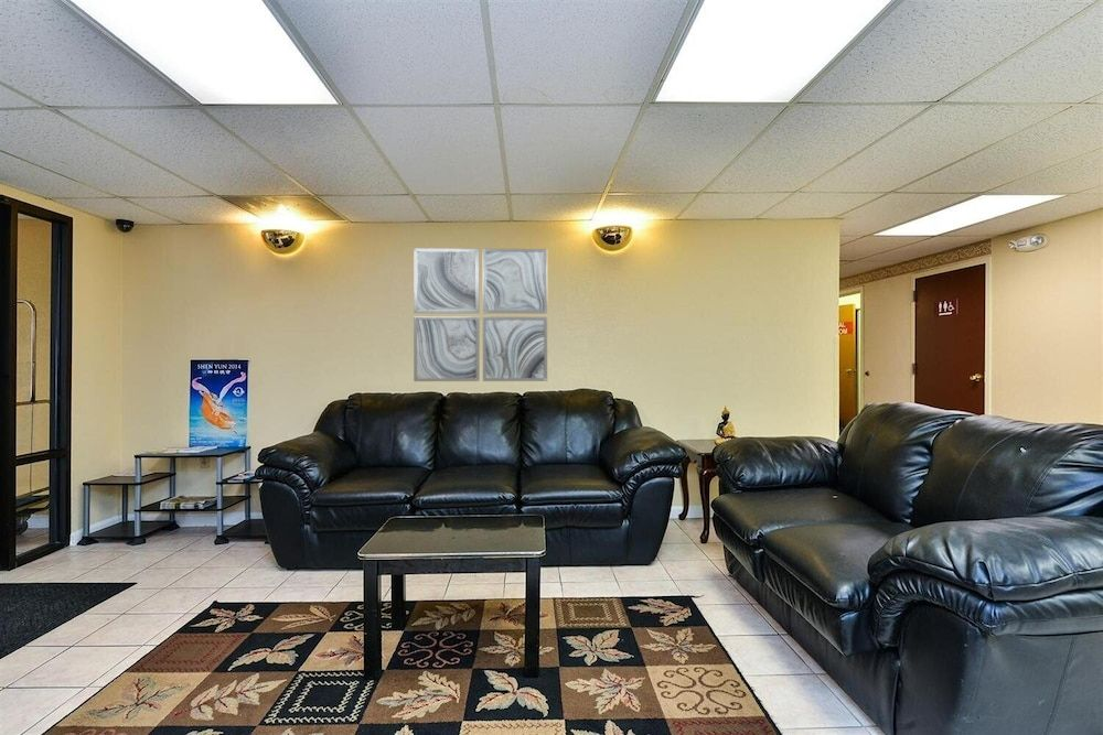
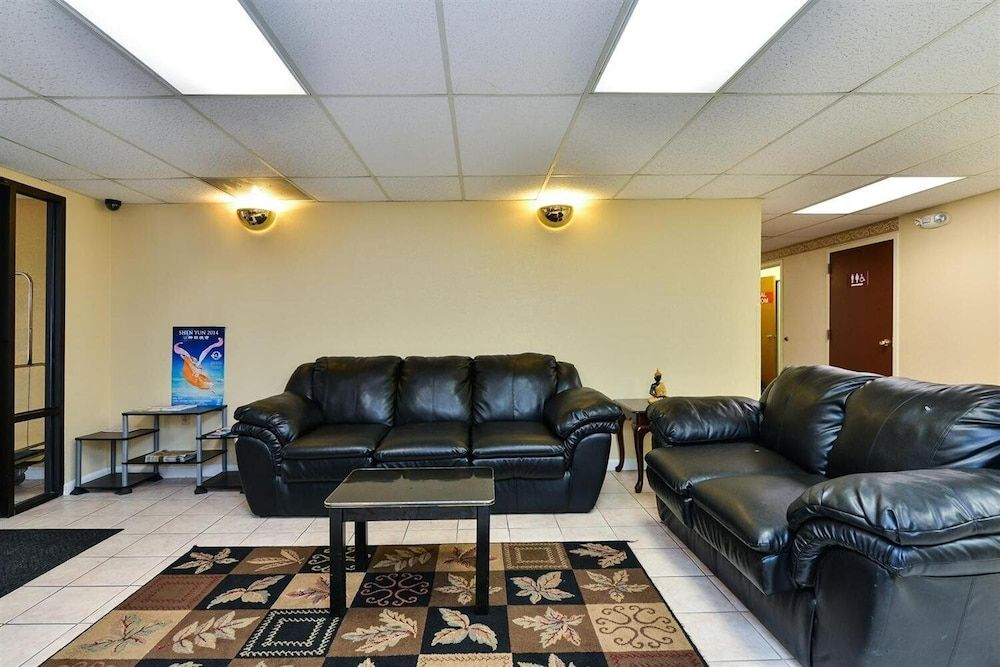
- wall art [413,247,548,382]
